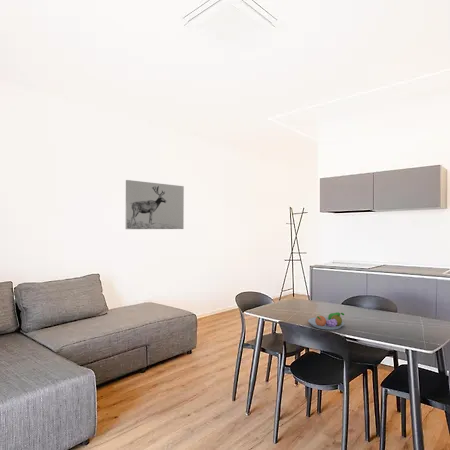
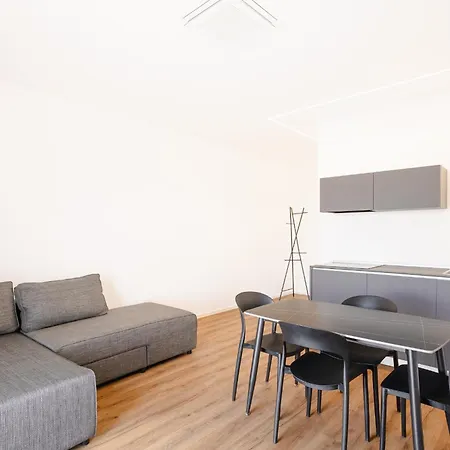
- fruit bowl [307,311,345,331]
- wall art [125,179,185,230]
